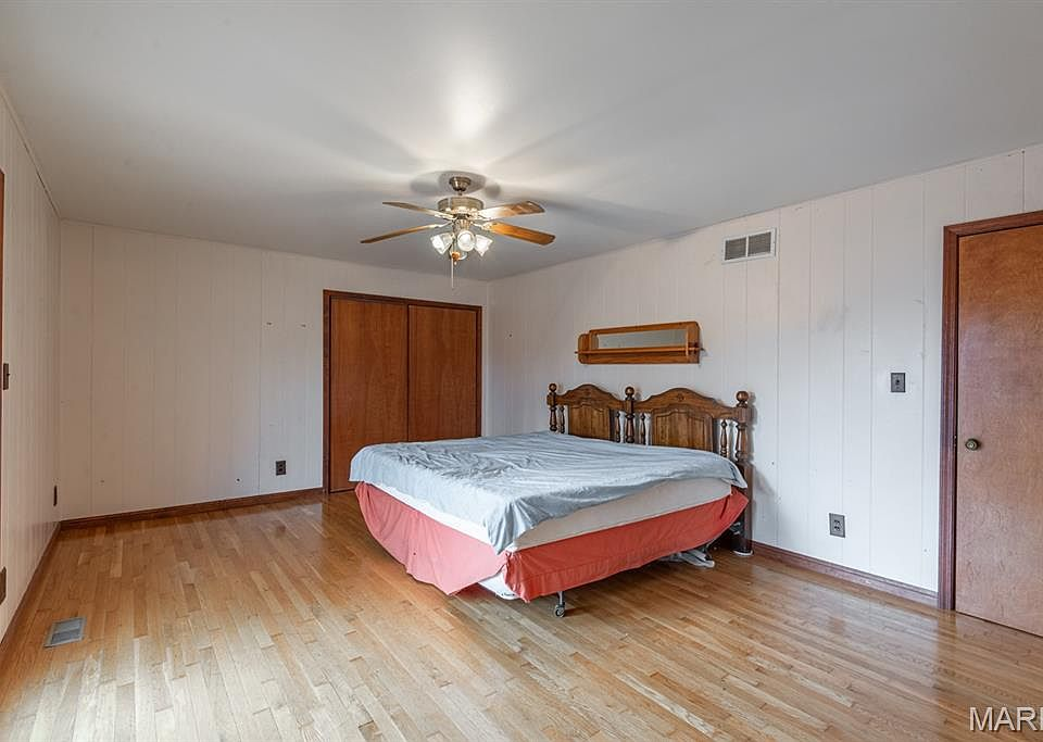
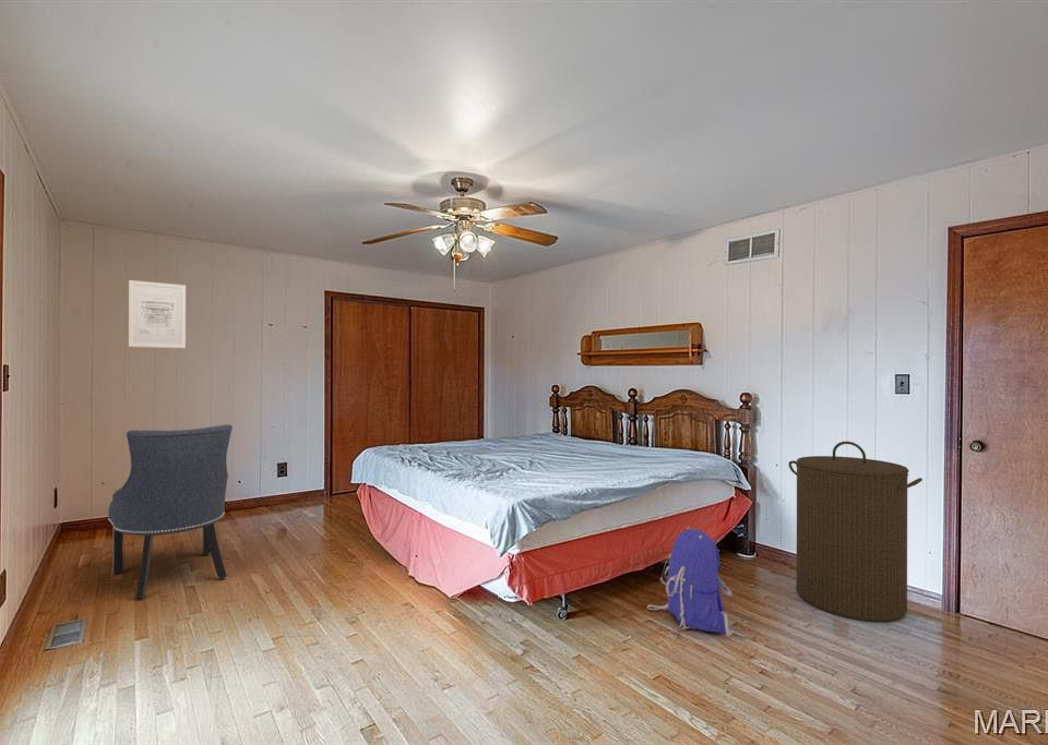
+ backpack [646,526,746,640]
+ chair [107,423,234,601]
+ laundry hamper [787,441,924,623]
+ wall art [128,279,187,349]
